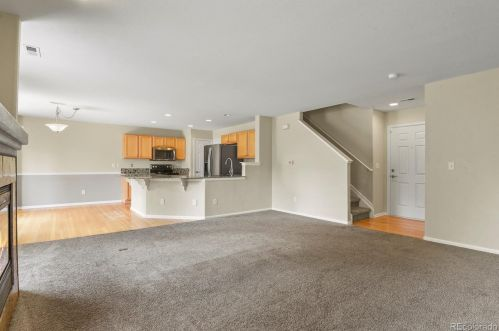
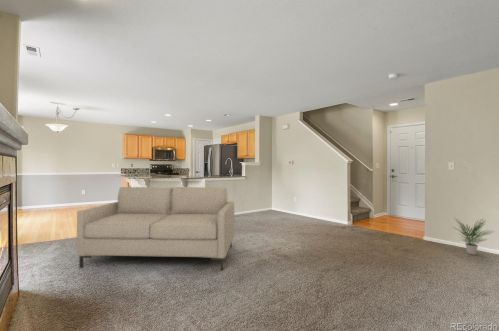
+ sofa [76,186,235,271]
+ potted plant [453,217,494,256]
